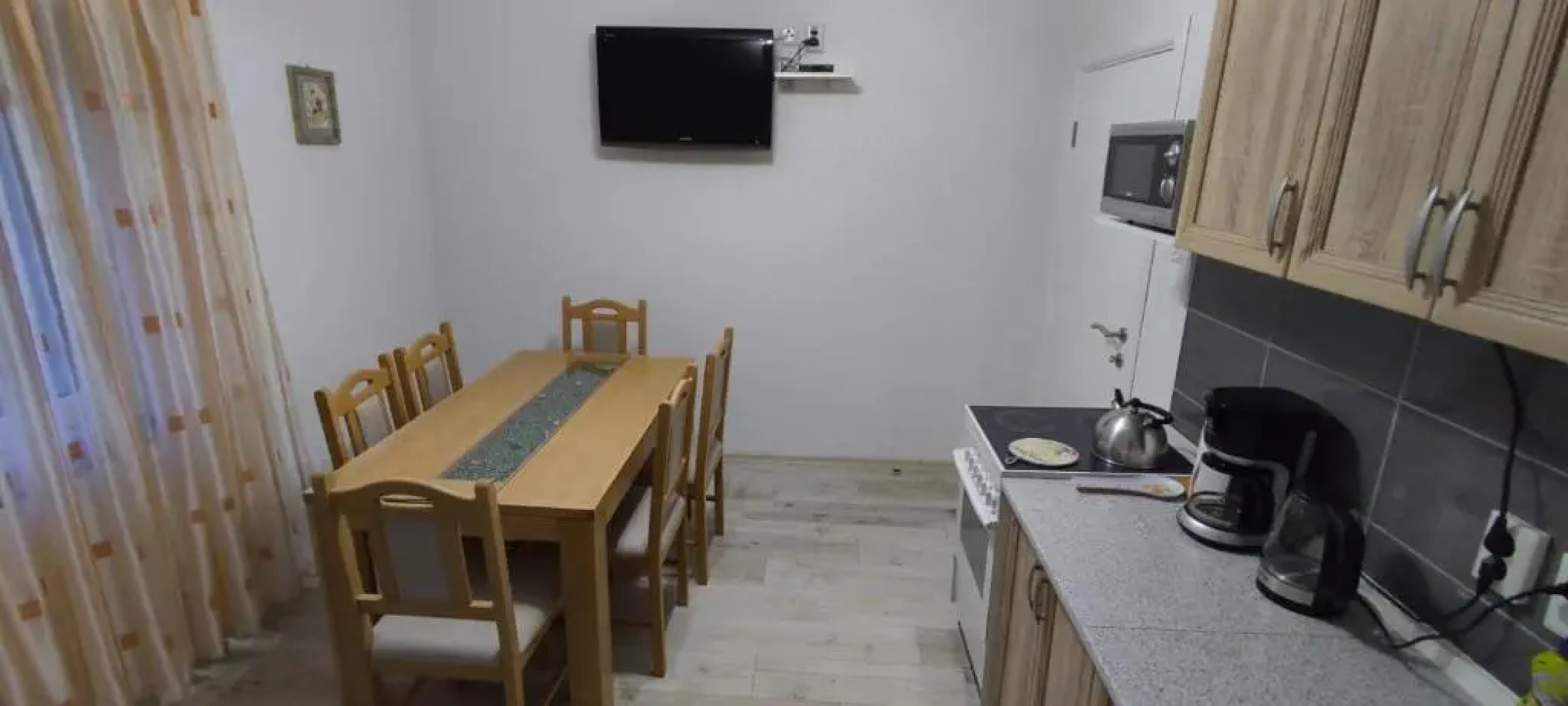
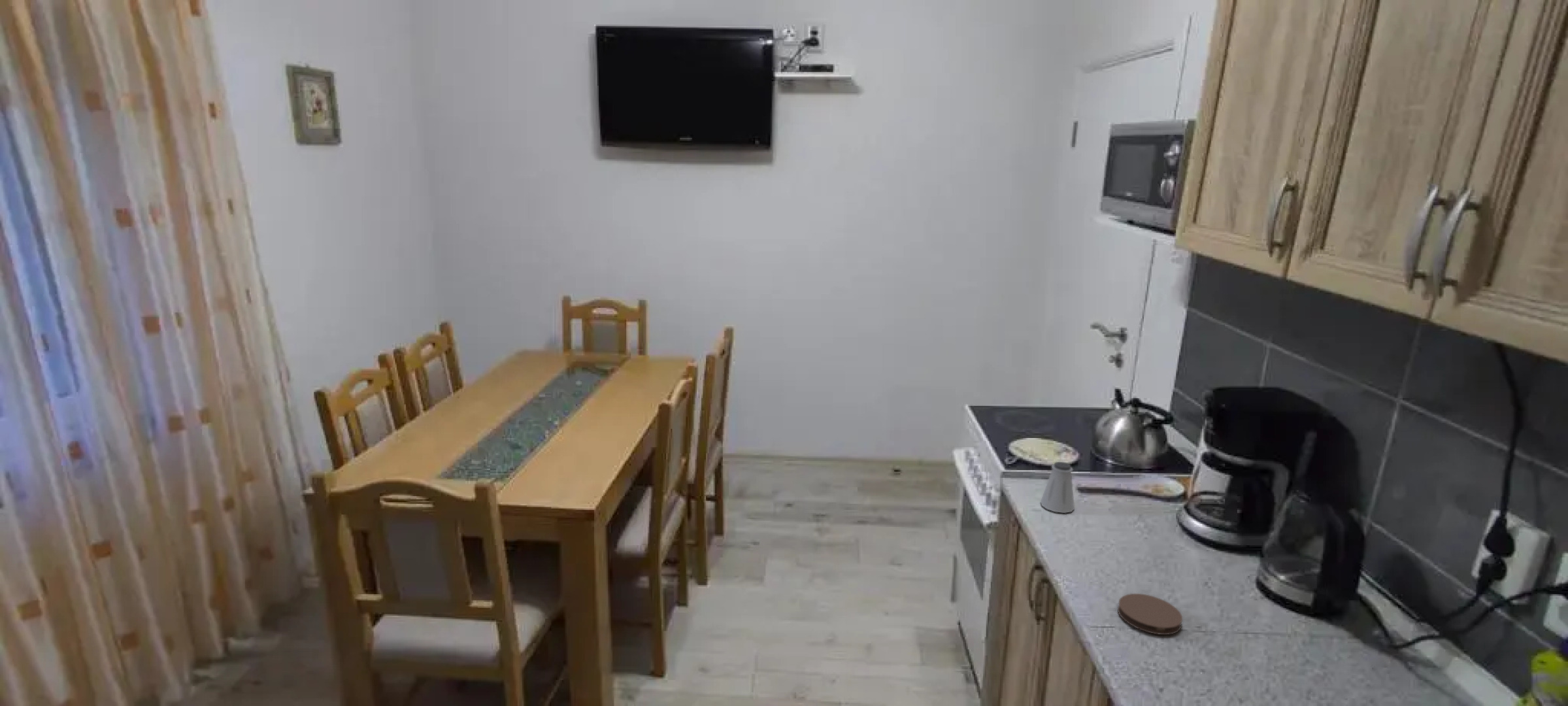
+ saltshaker [1040,461,1075,514]
+ coaster [1117,593,1183,635]
